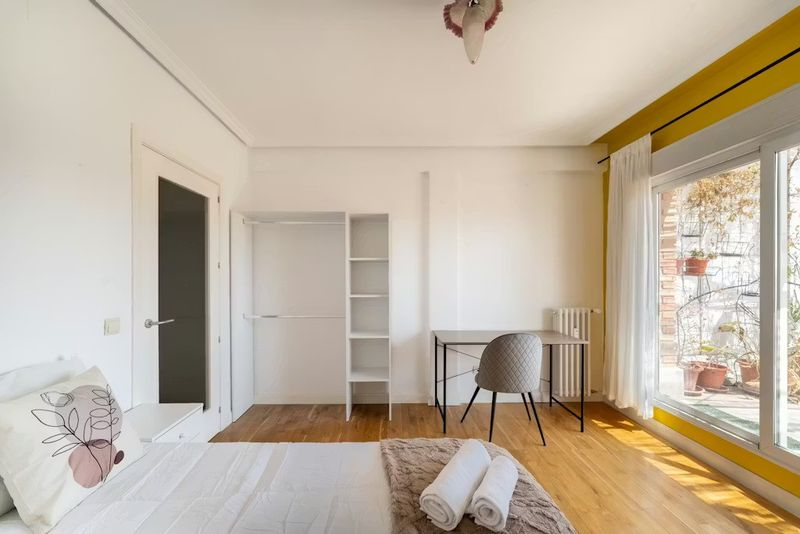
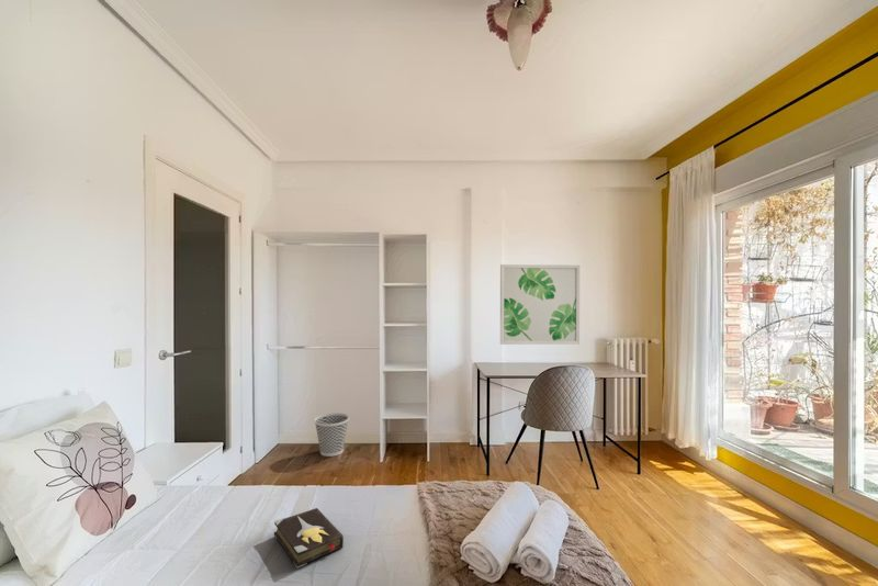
+ wall art [499,263,581,346]
+ hardback book [273,507,345,570]
+ wastebasket [313,412,350,458]
